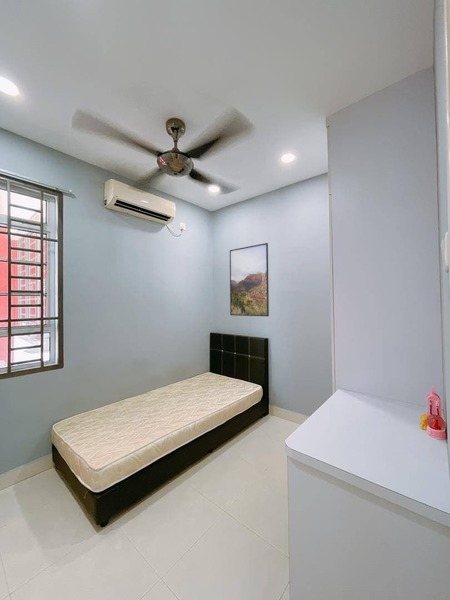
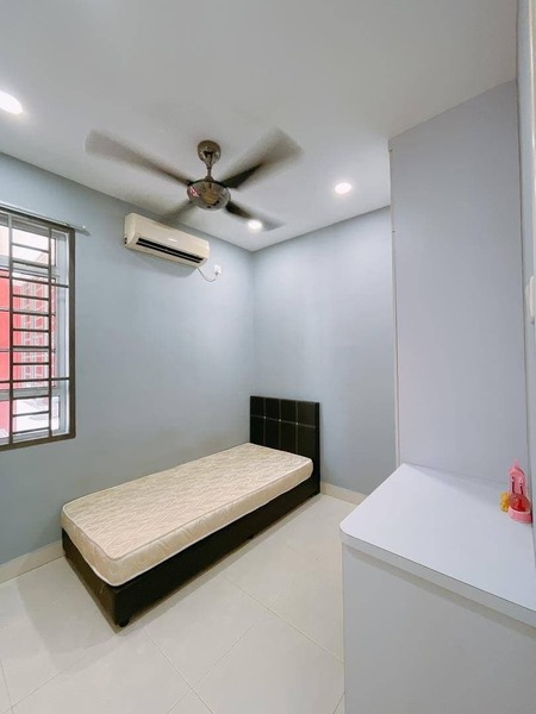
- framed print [229,242,270,317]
